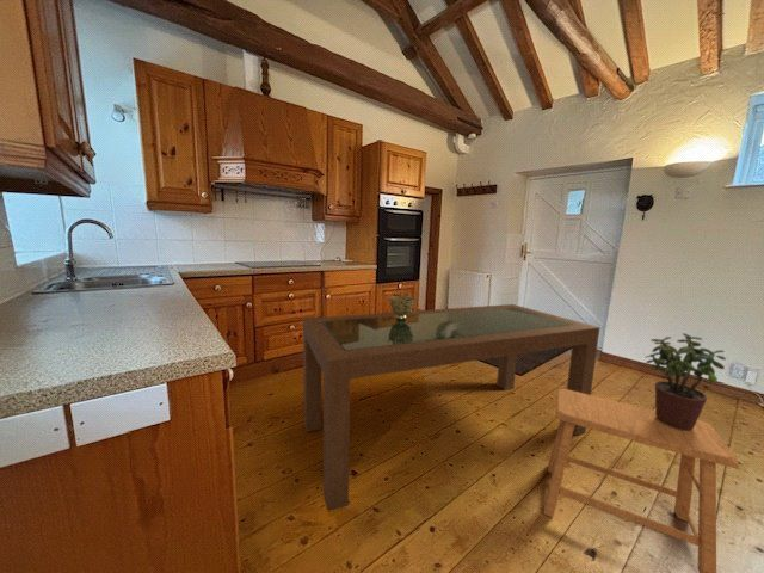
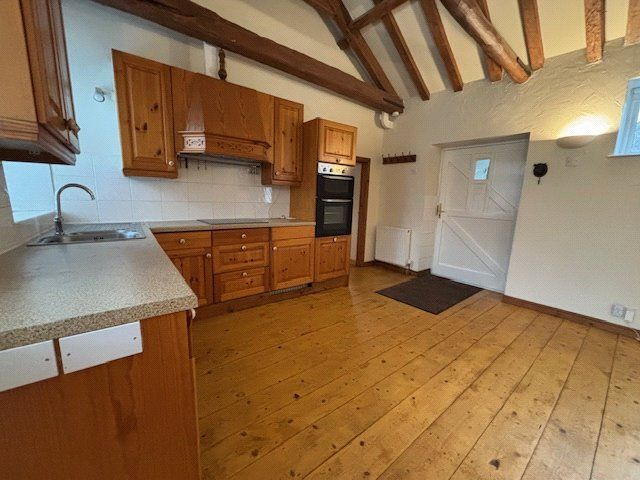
- stool [542,388,740,573]
- decorative bowl [388,294,415,320]
- potted plant [643,332,727,431]
- dining table [302,303,602,512]
